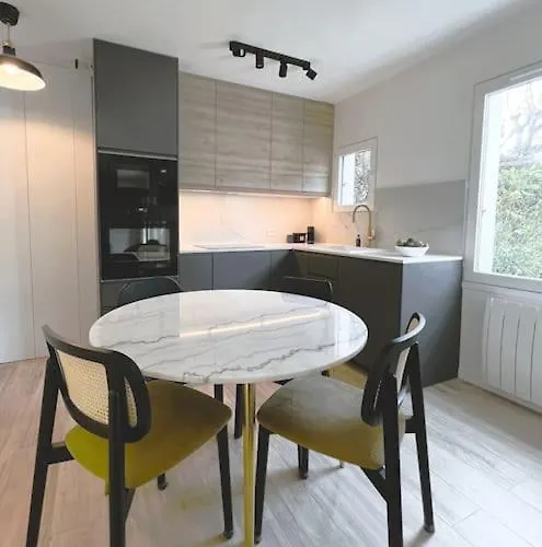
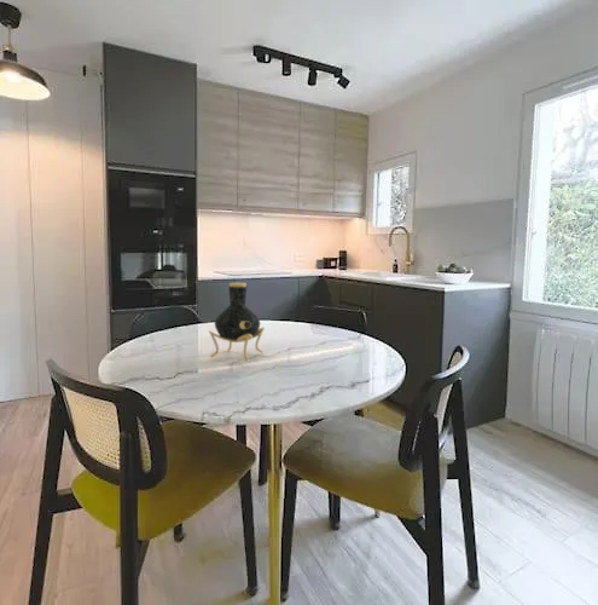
+ vase [208,282,266,363]
